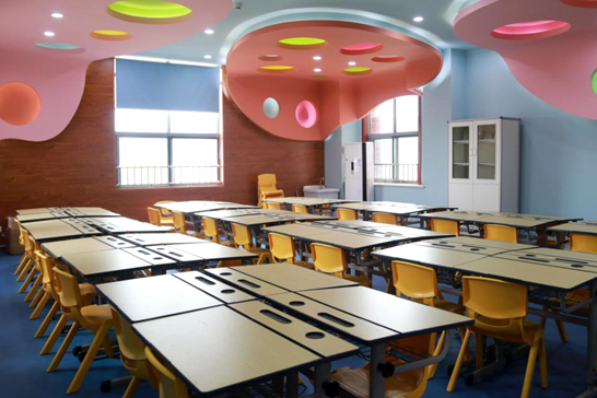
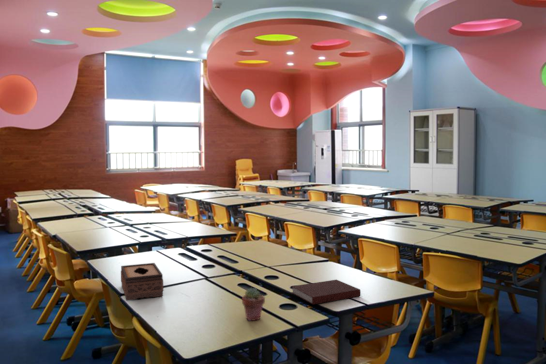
+ potted succulent [241,287,266,322]
+ notebook [291,279,362,305]
+ tissue box [120,262,164,302]
